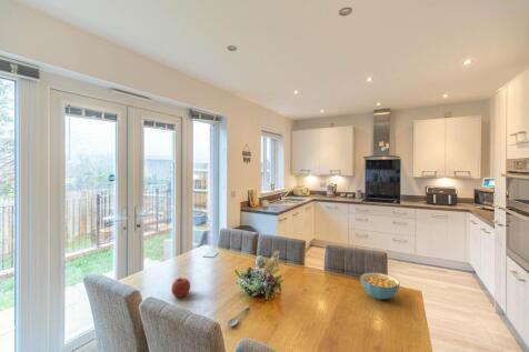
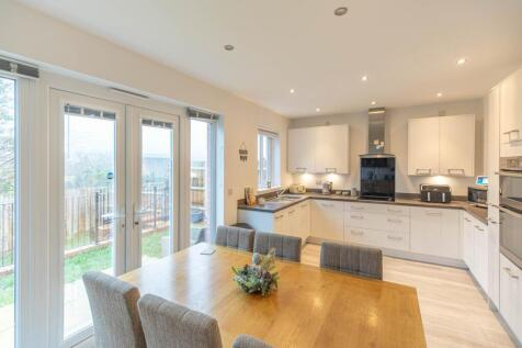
- spoon [227,304,250,328]
- fruit [170,276,191,299]
- cereal bowl [359,272,401,301]
